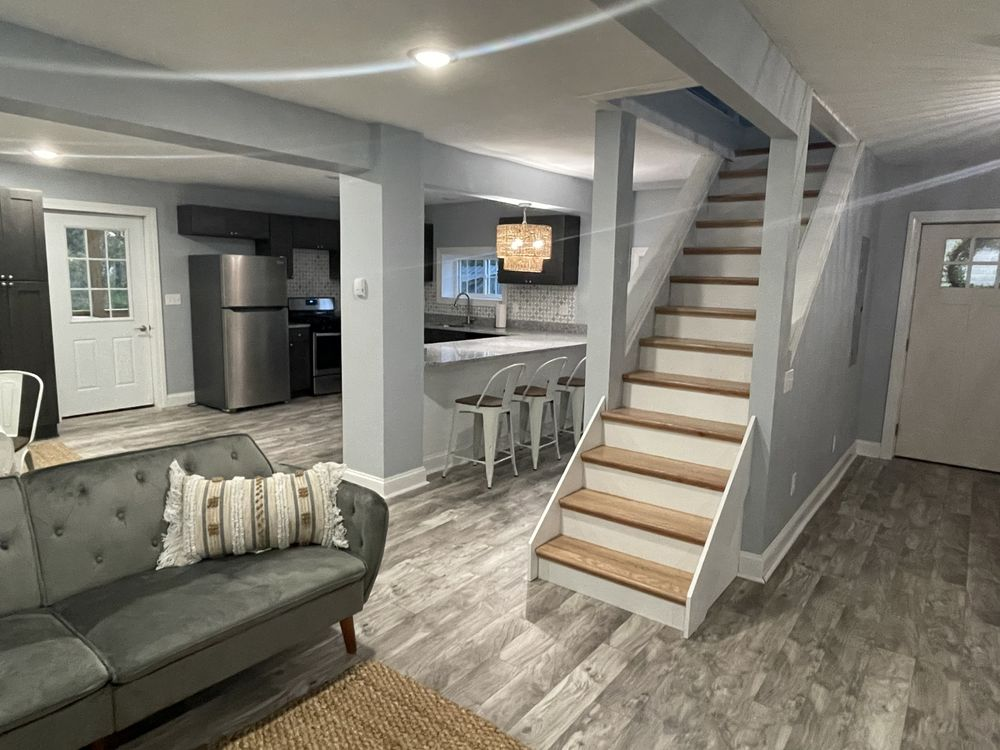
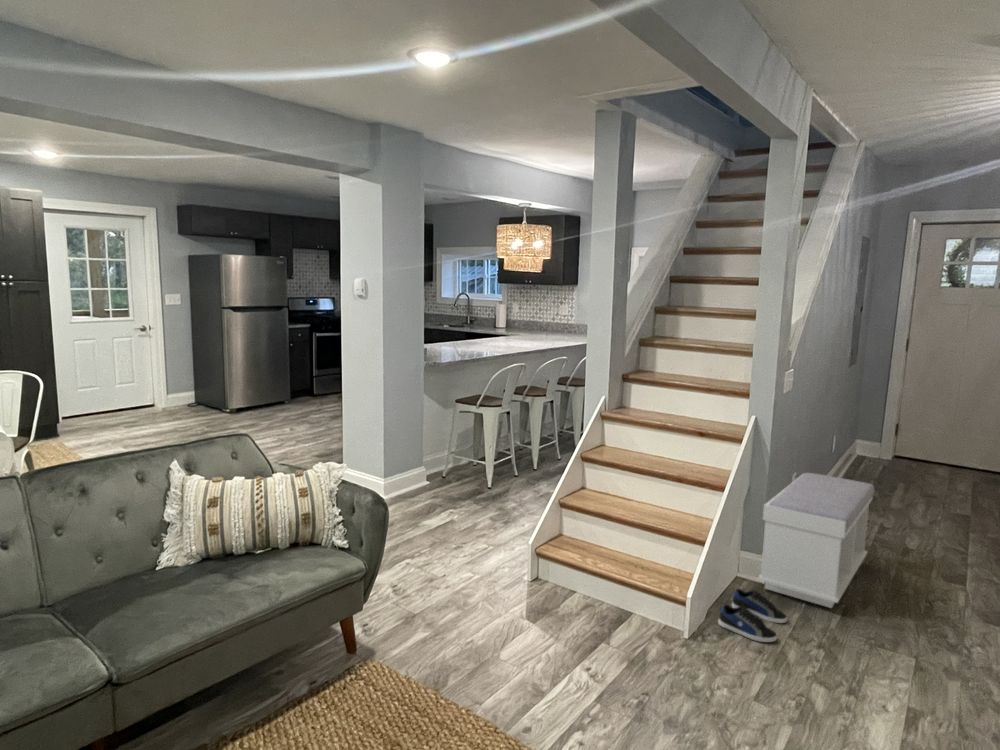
+ shoe [717,588,788,643]
+ bench [757,472,875,609]
